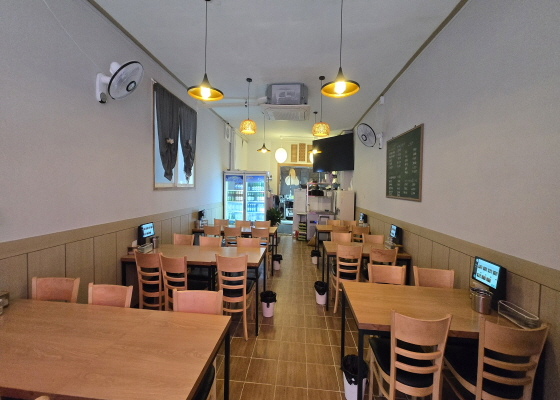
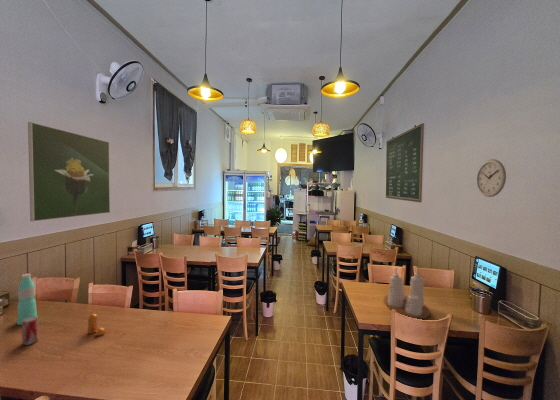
+ wall clock [475,158,507,198]
+ water bottle [16,273,38,326]
+ beverage can [21,317,39,346]
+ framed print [27,121,111,222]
+ condiment set [383,267,431,320]
+ pepper shaker [87,313,106,337]
